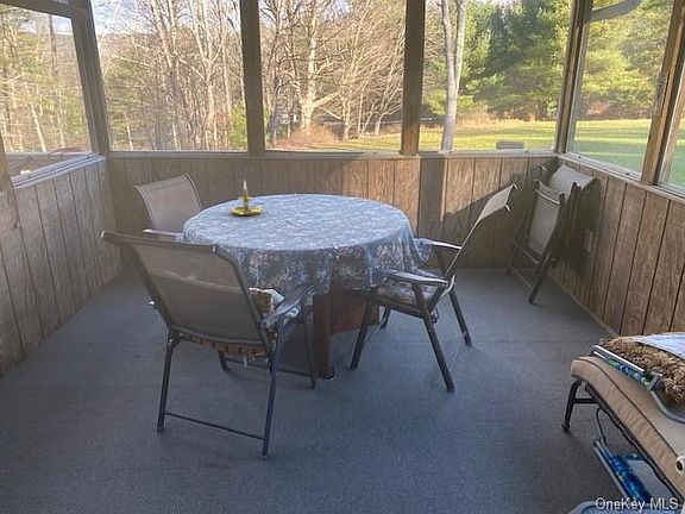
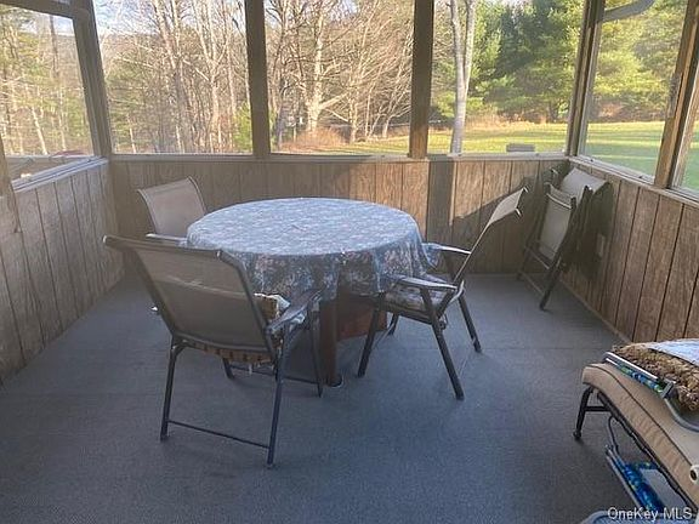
- candle holder [230,180,265,217]
